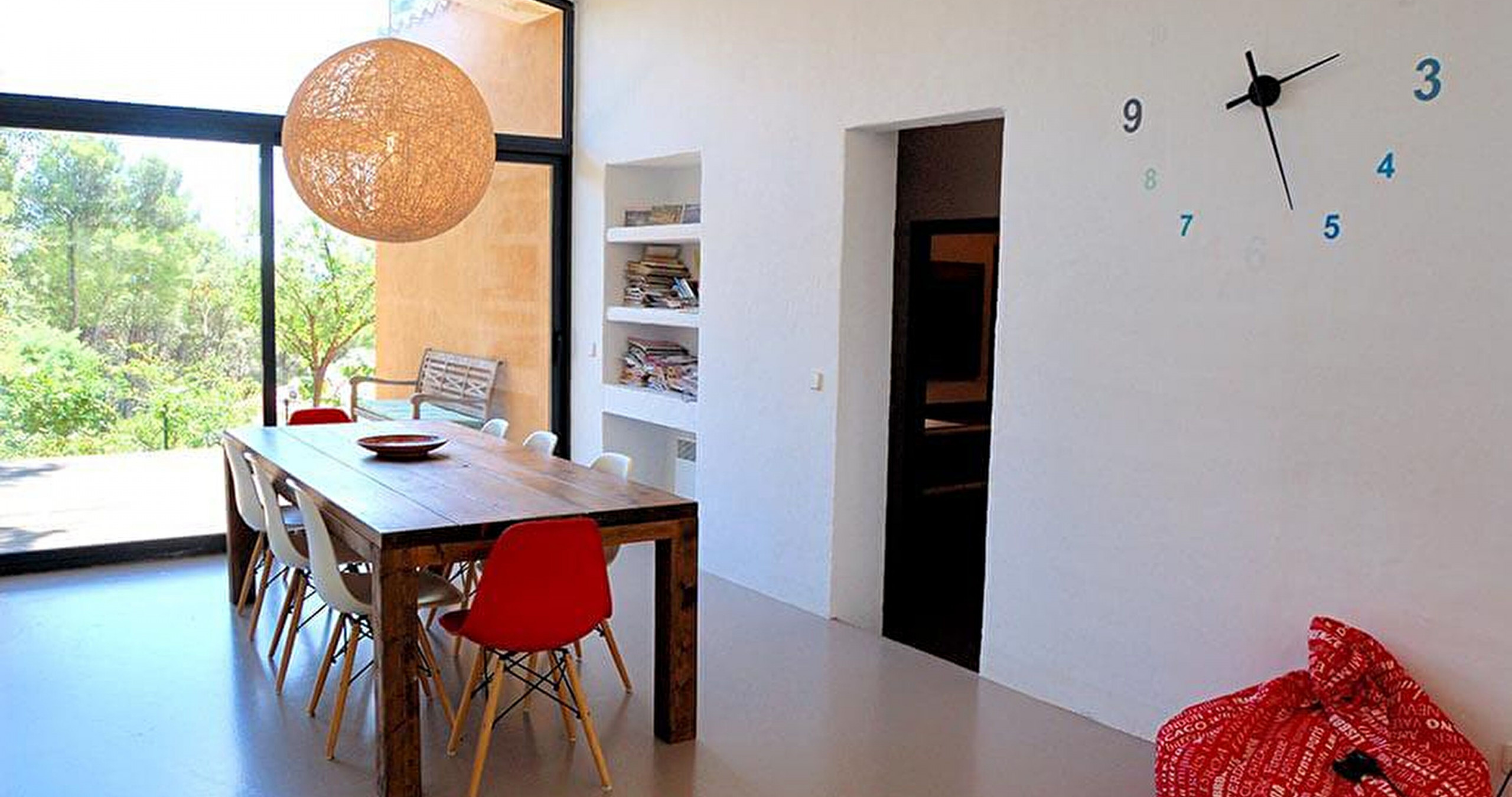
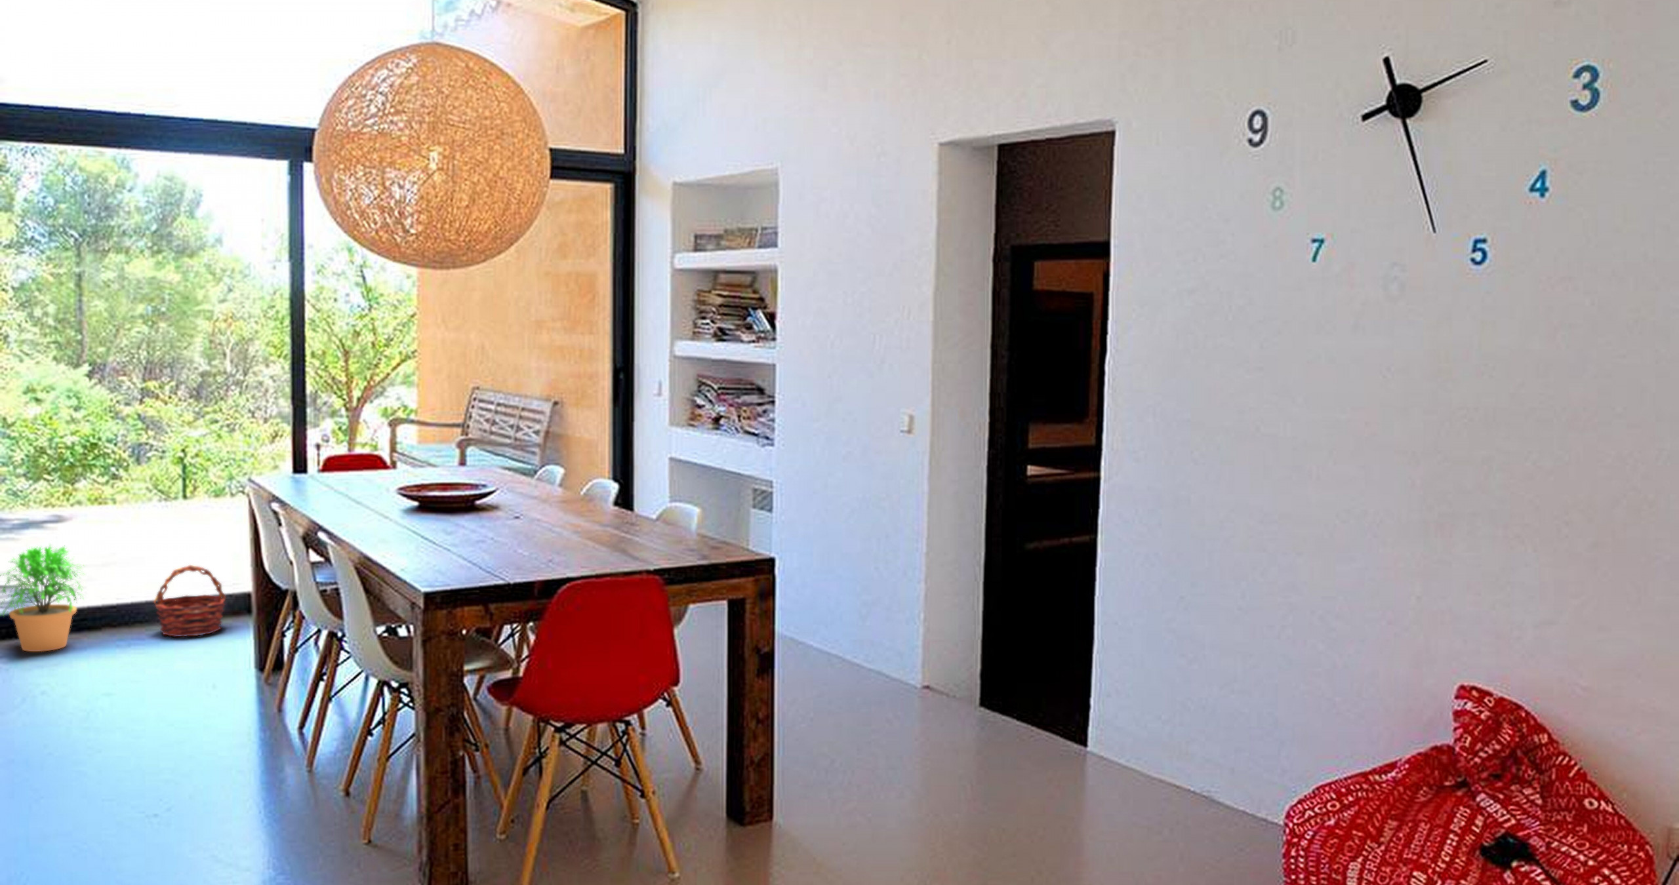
+ basket [153,564,227,637]
+ potted plant [0,543,87,652]
